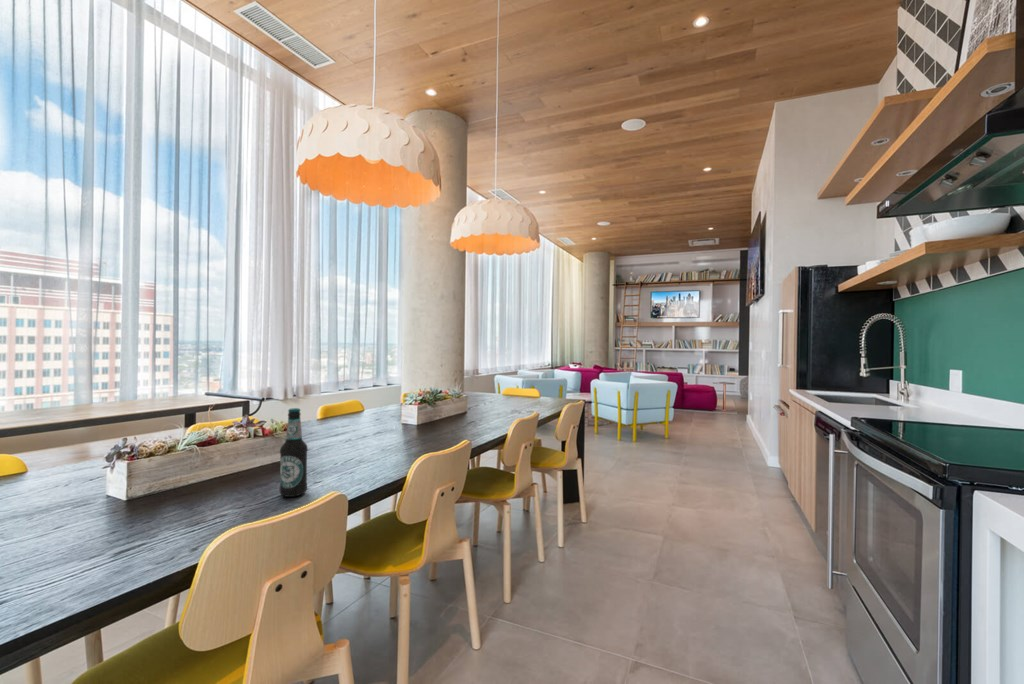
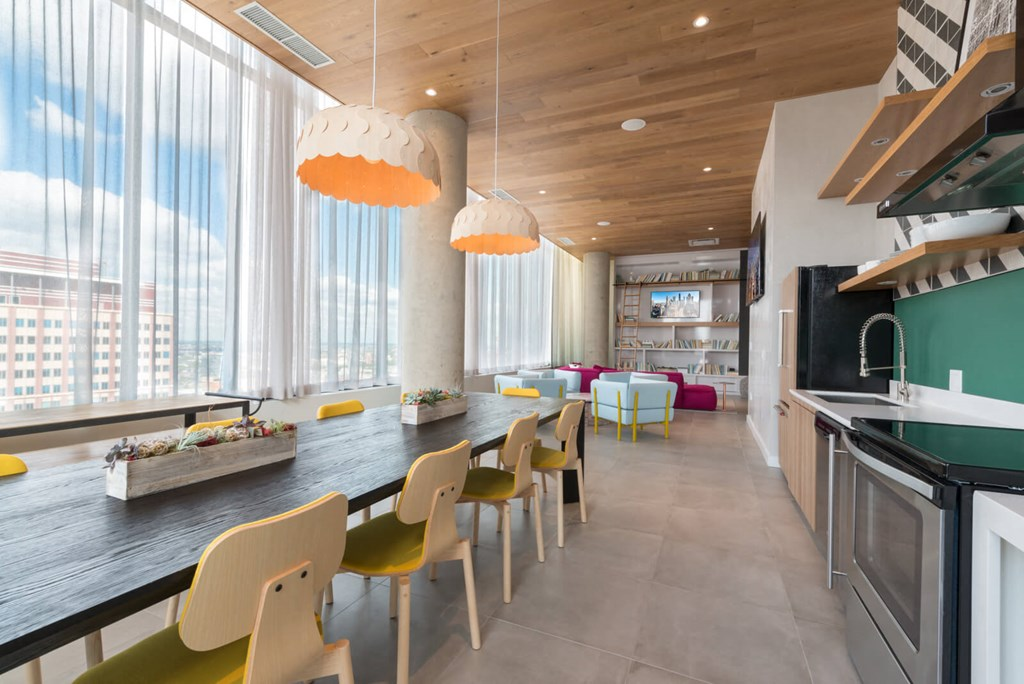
- bottle [279,407,309,498]
